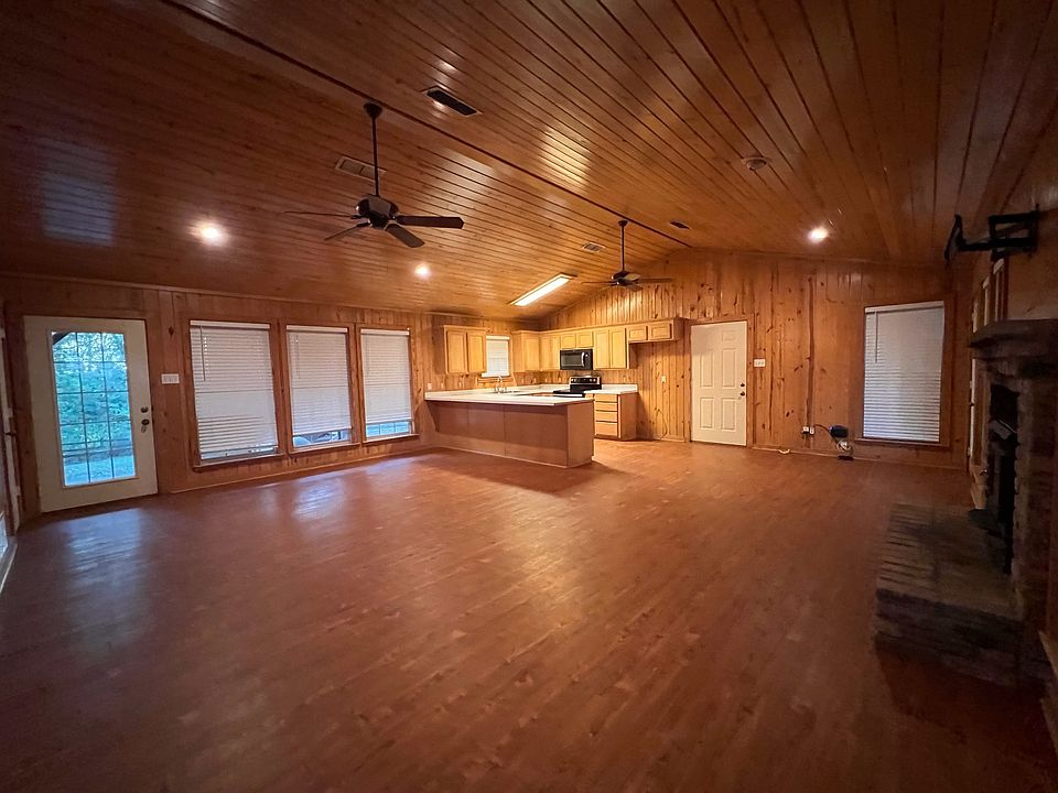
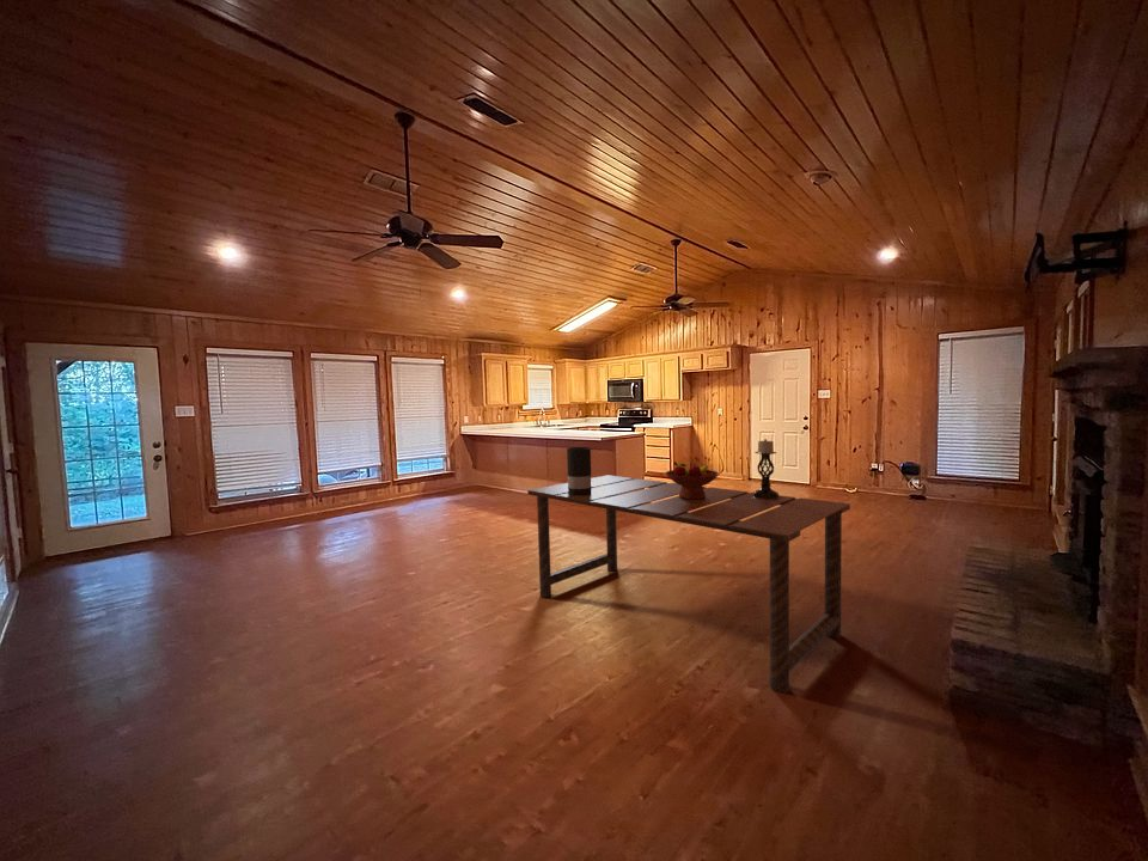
+ fruit bowl [665,460,720,500]
+ candle holder [752,438,780,499]
+ dining table [526,474,851,694]
+ vase [566,446,592,495]
